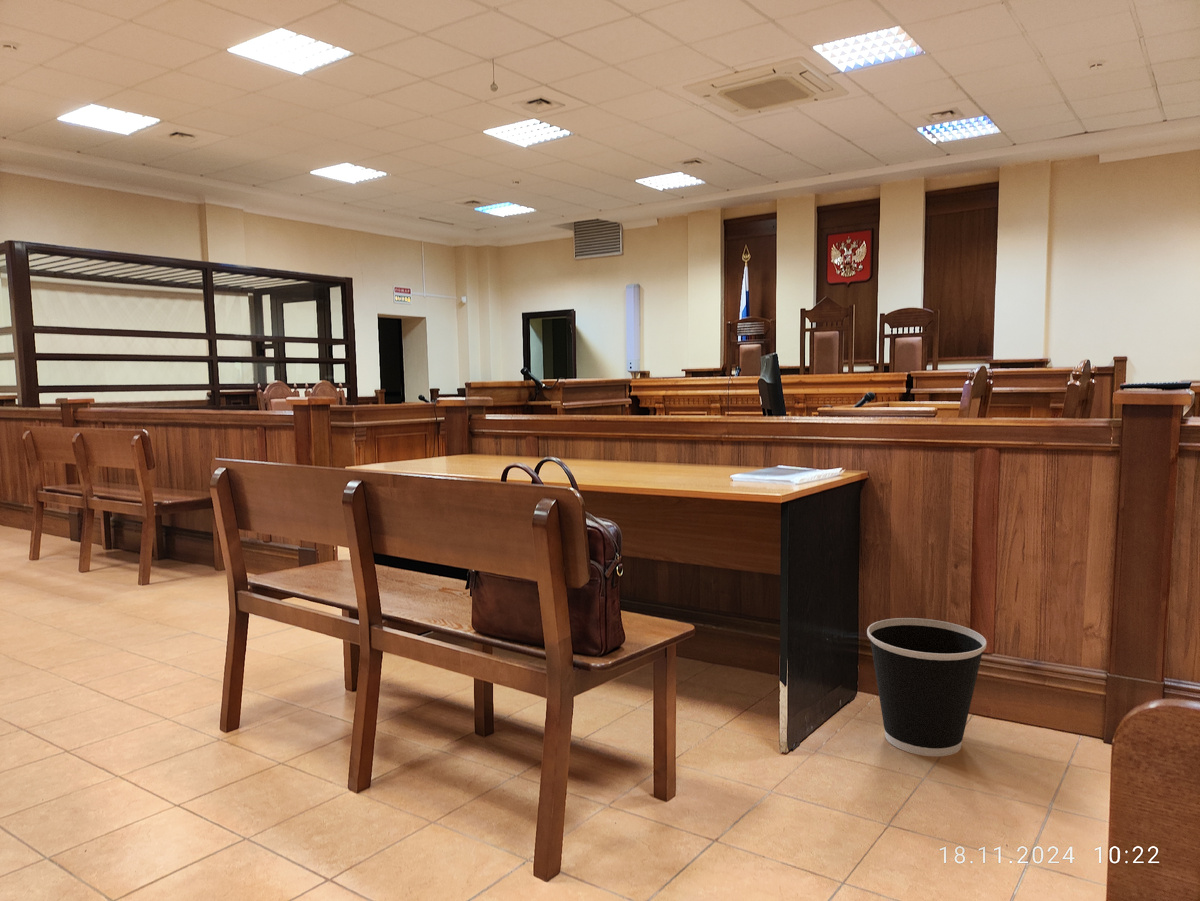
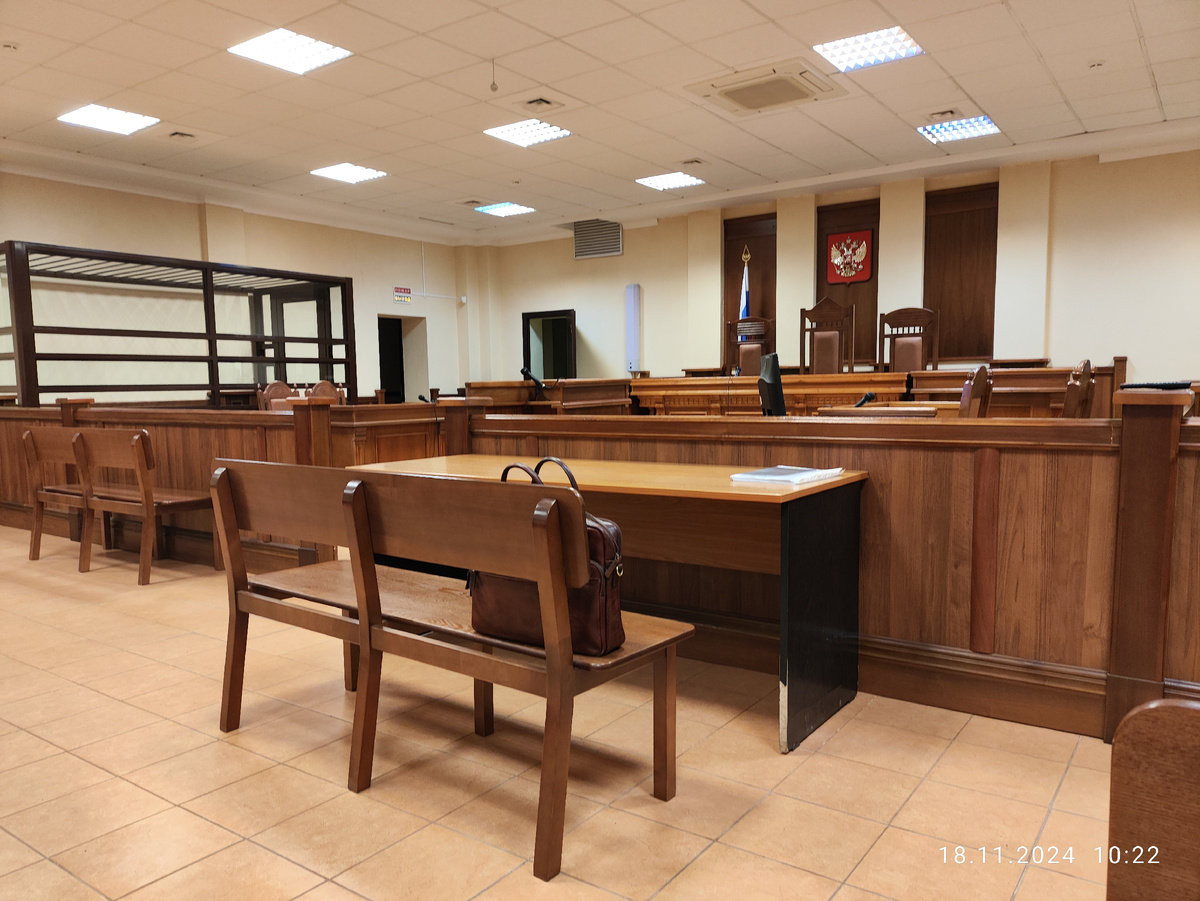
- wastebasket [866,617,988,757]
